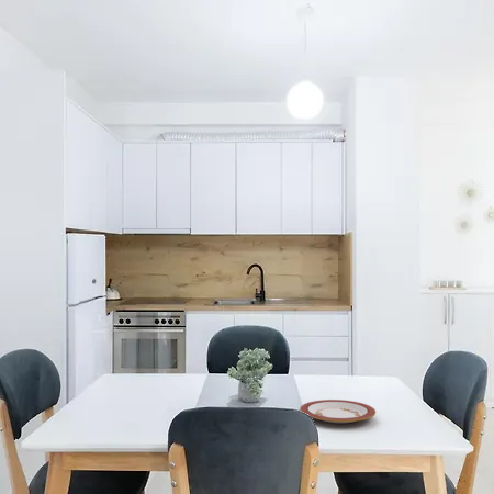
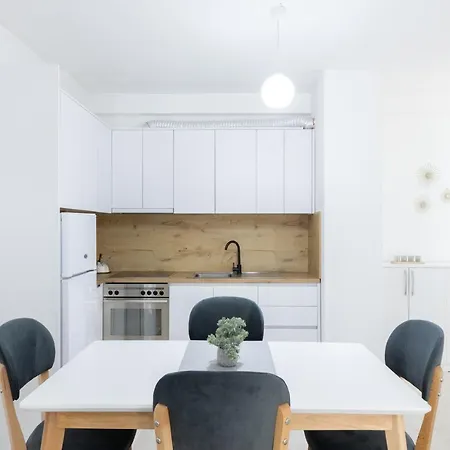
- plate [299,398,377,424]
